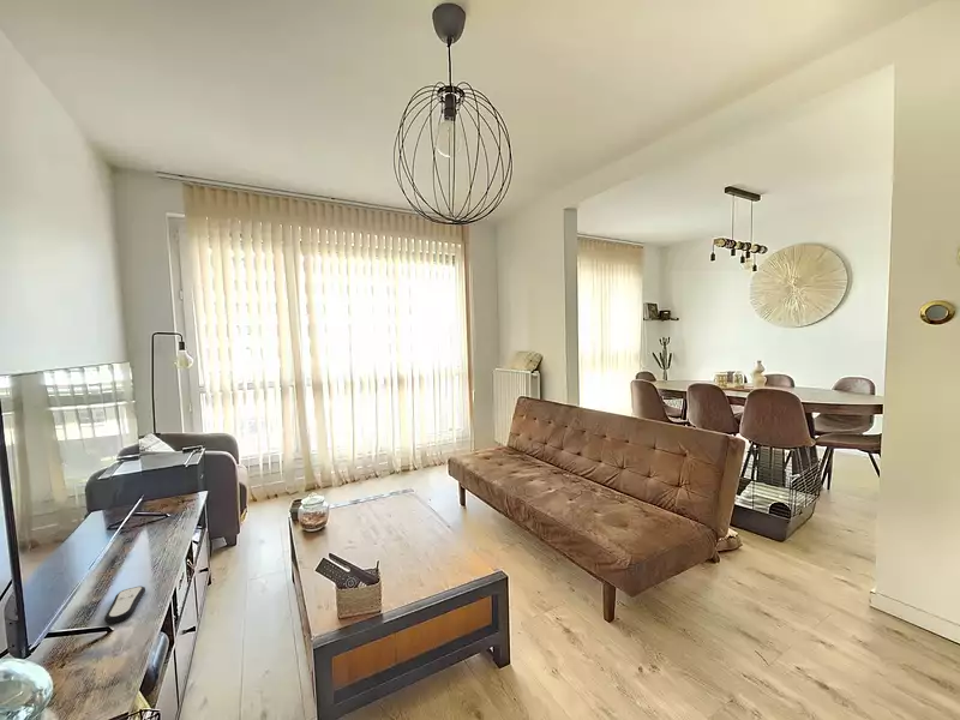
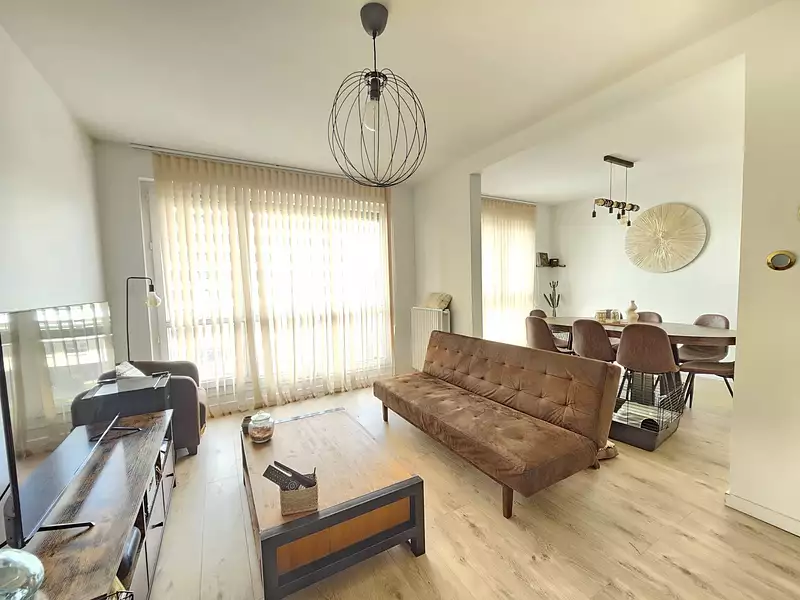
- remote control [103,586,146,624]
